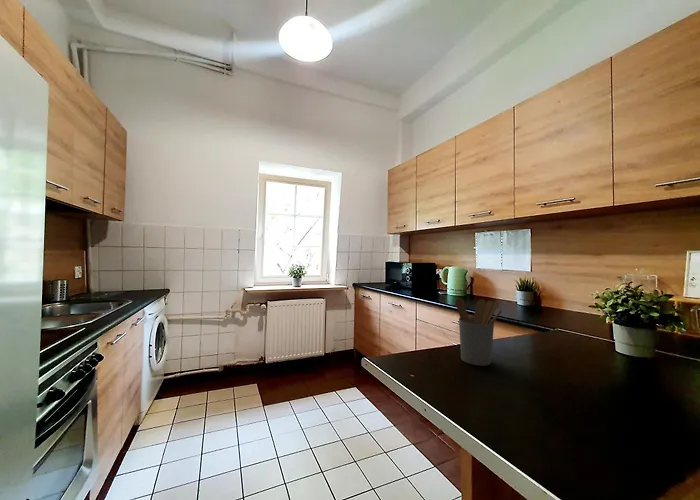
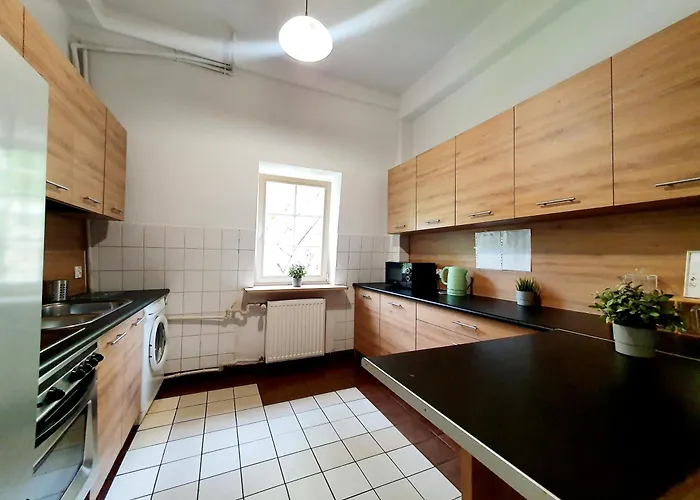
- utensil holder [455,297,503,367]
